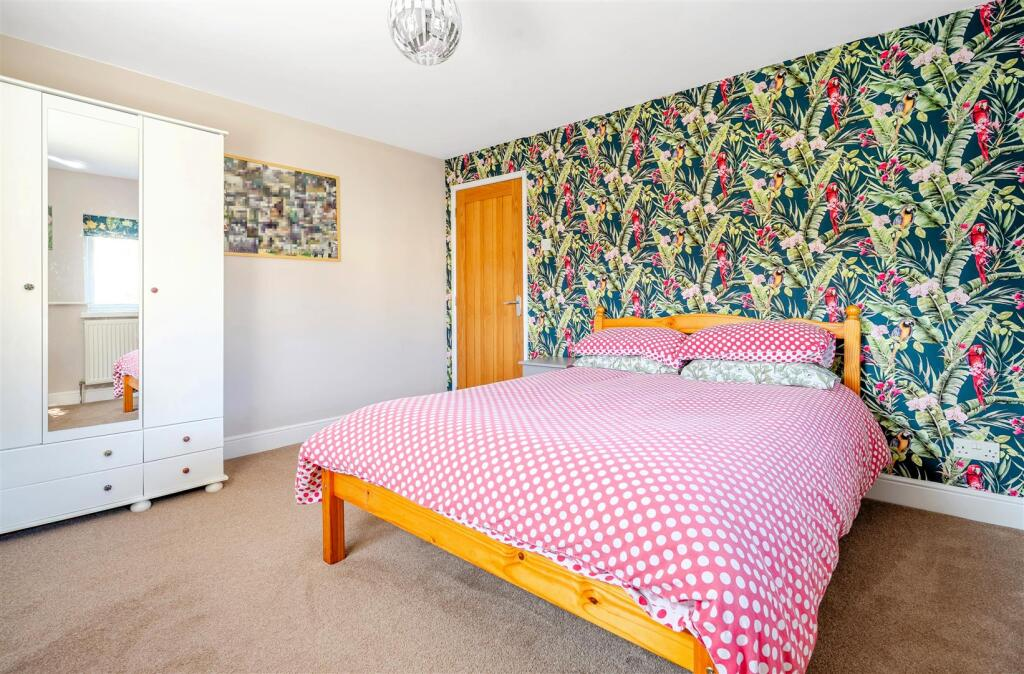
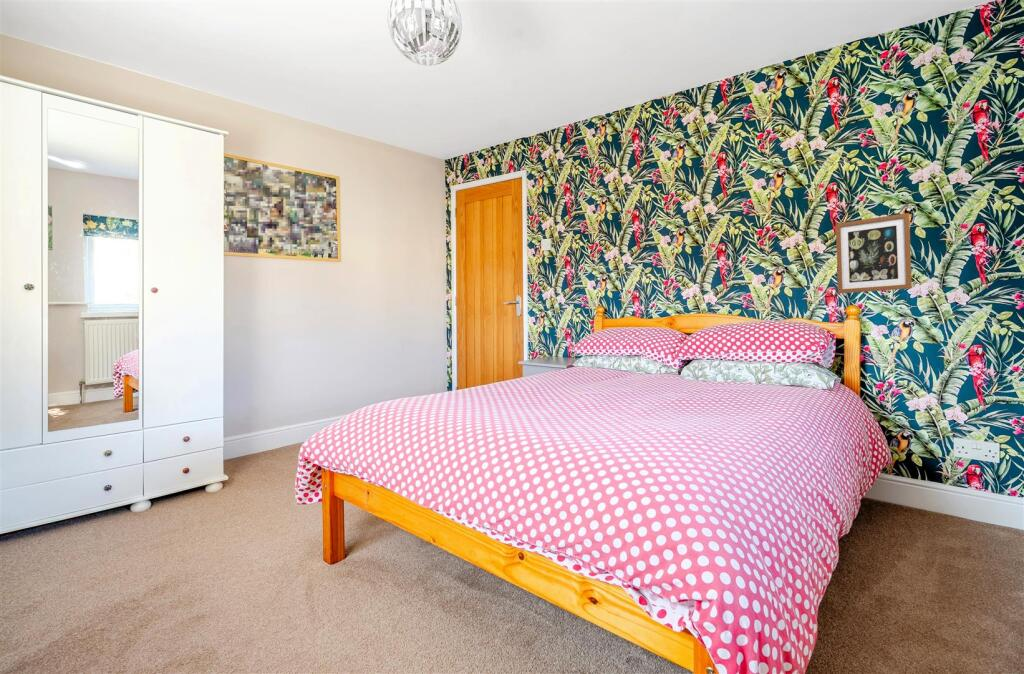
+ wall art [835,212,913,295]
